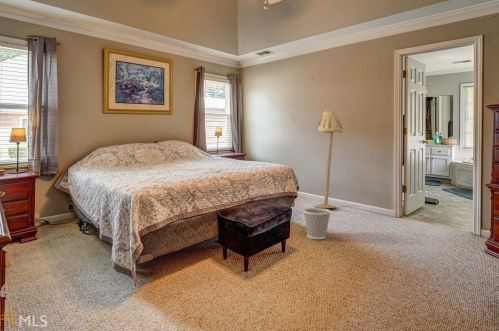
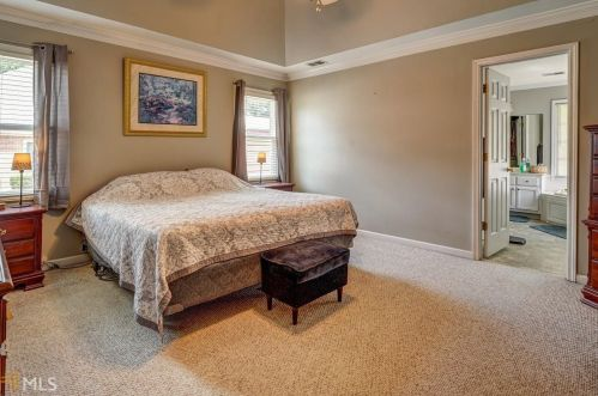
- wastebasket [302,207,332,240]
- floor lamp [314,109,344,209]
